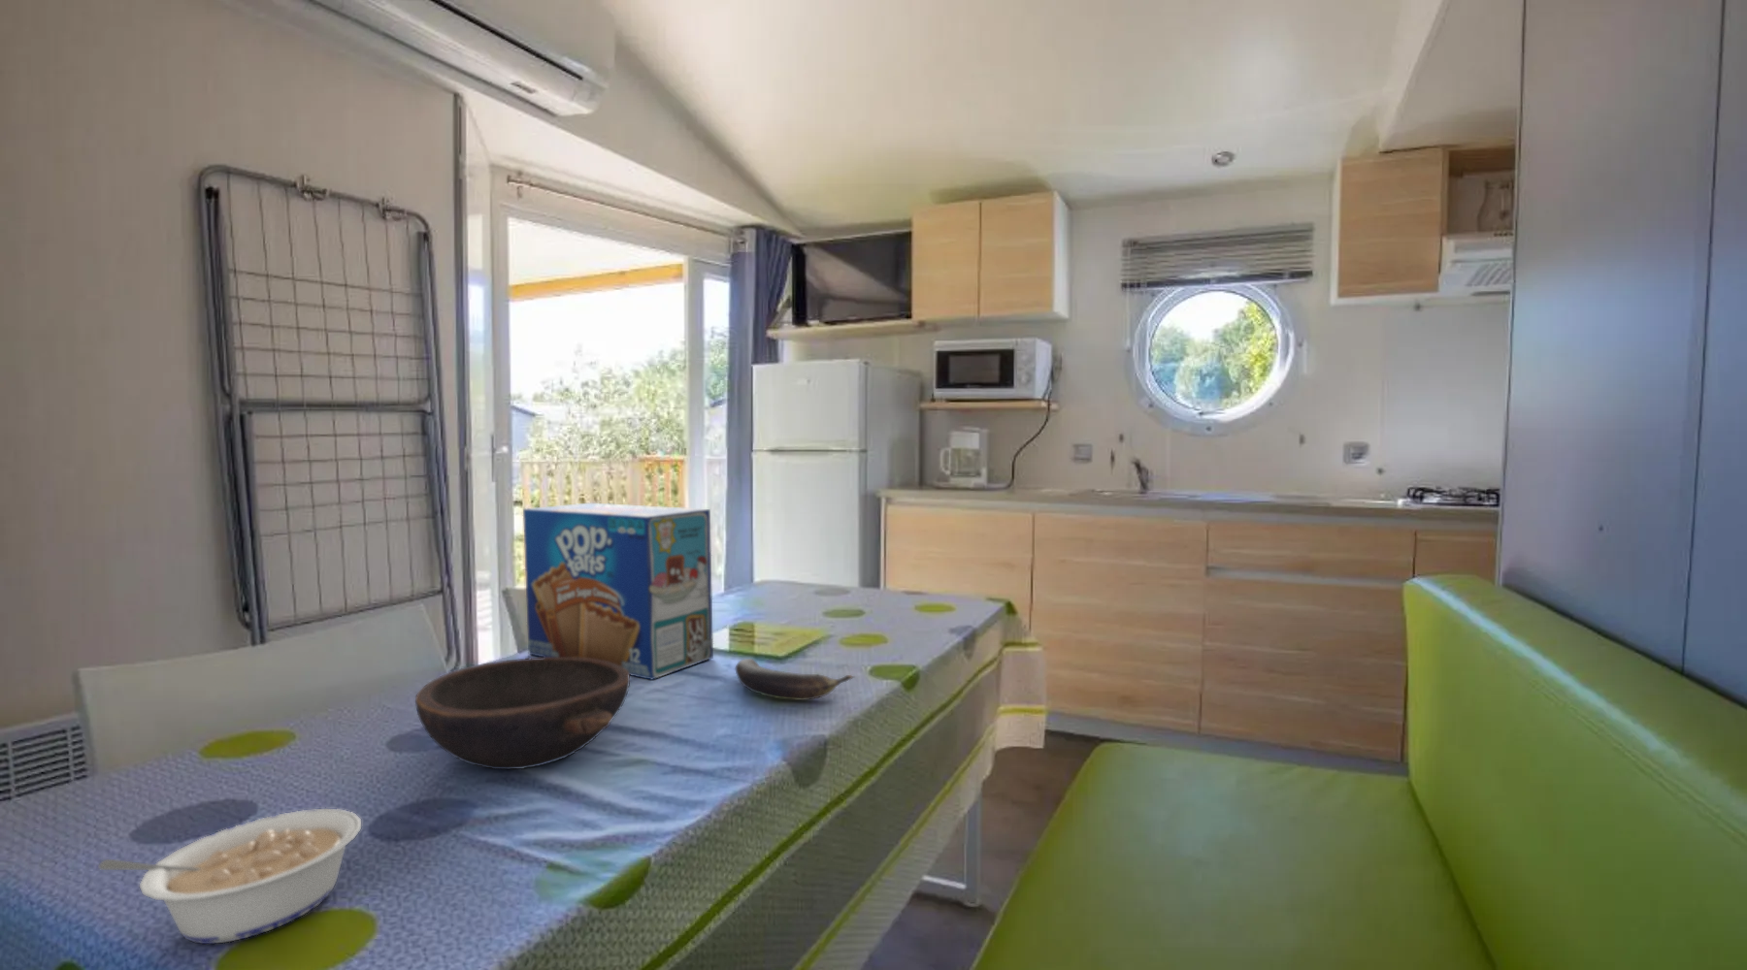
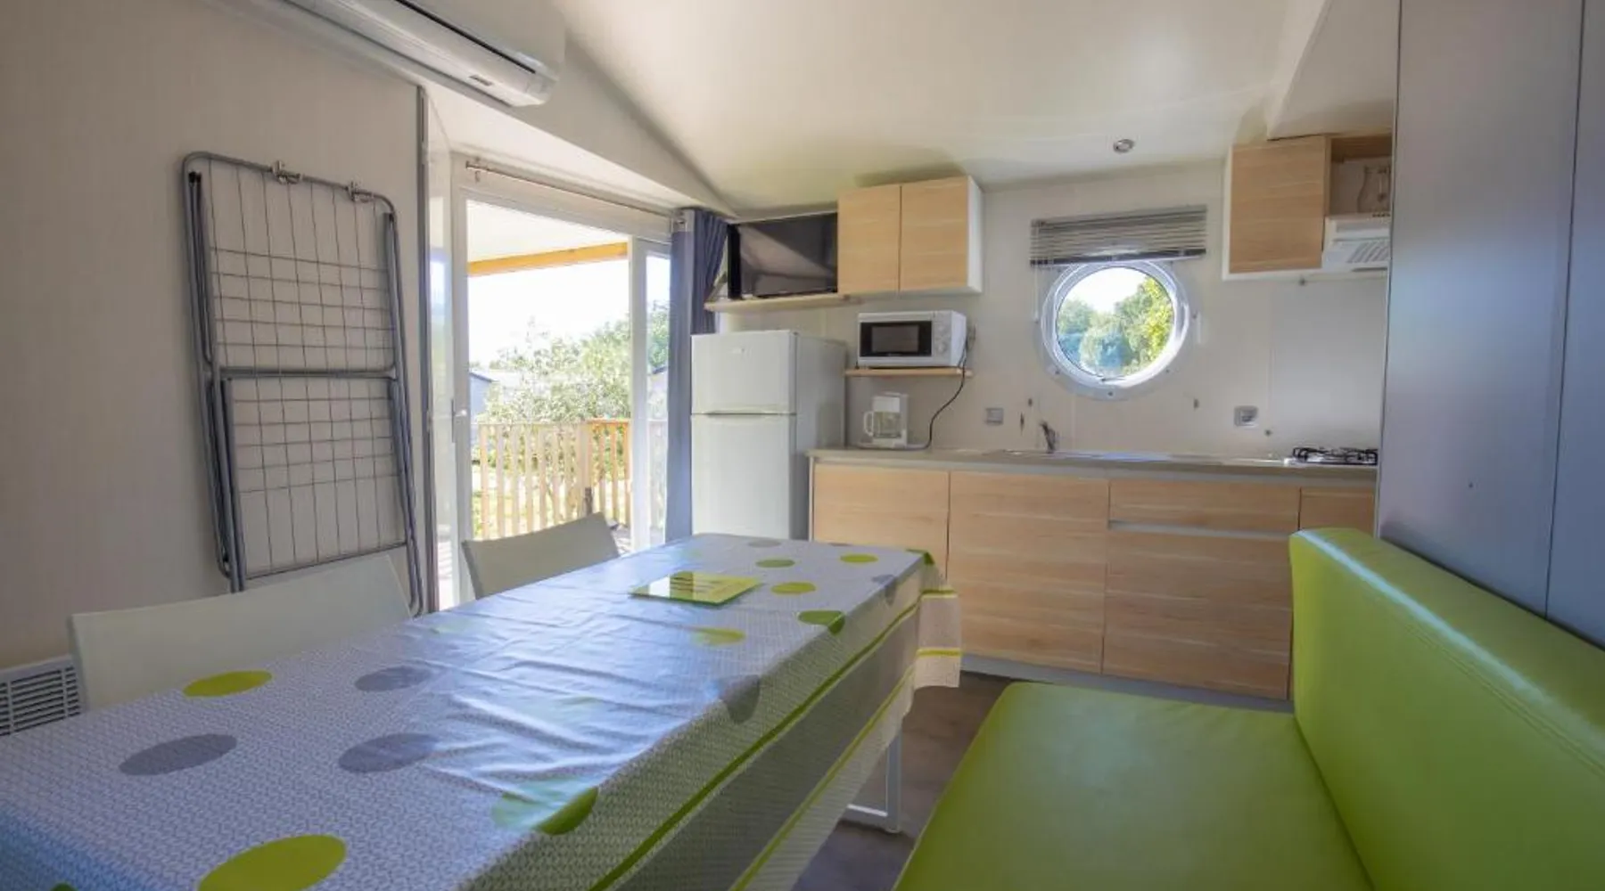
- legume [97,808,362,945]
- toaster pastry box [522,502,715,681]
- banana [735,658,856,701]
- bowl [415,657,631,771]
